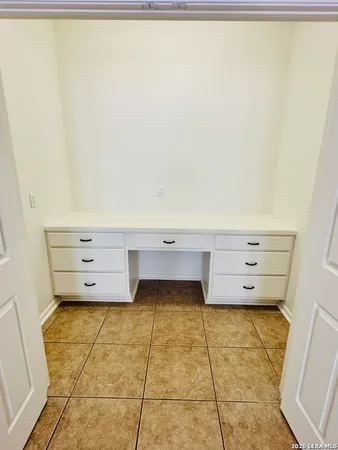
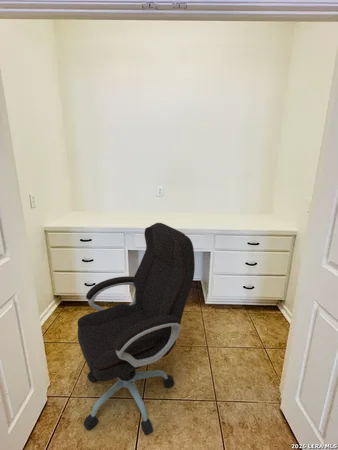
+ office chair [76,222,196,436]
